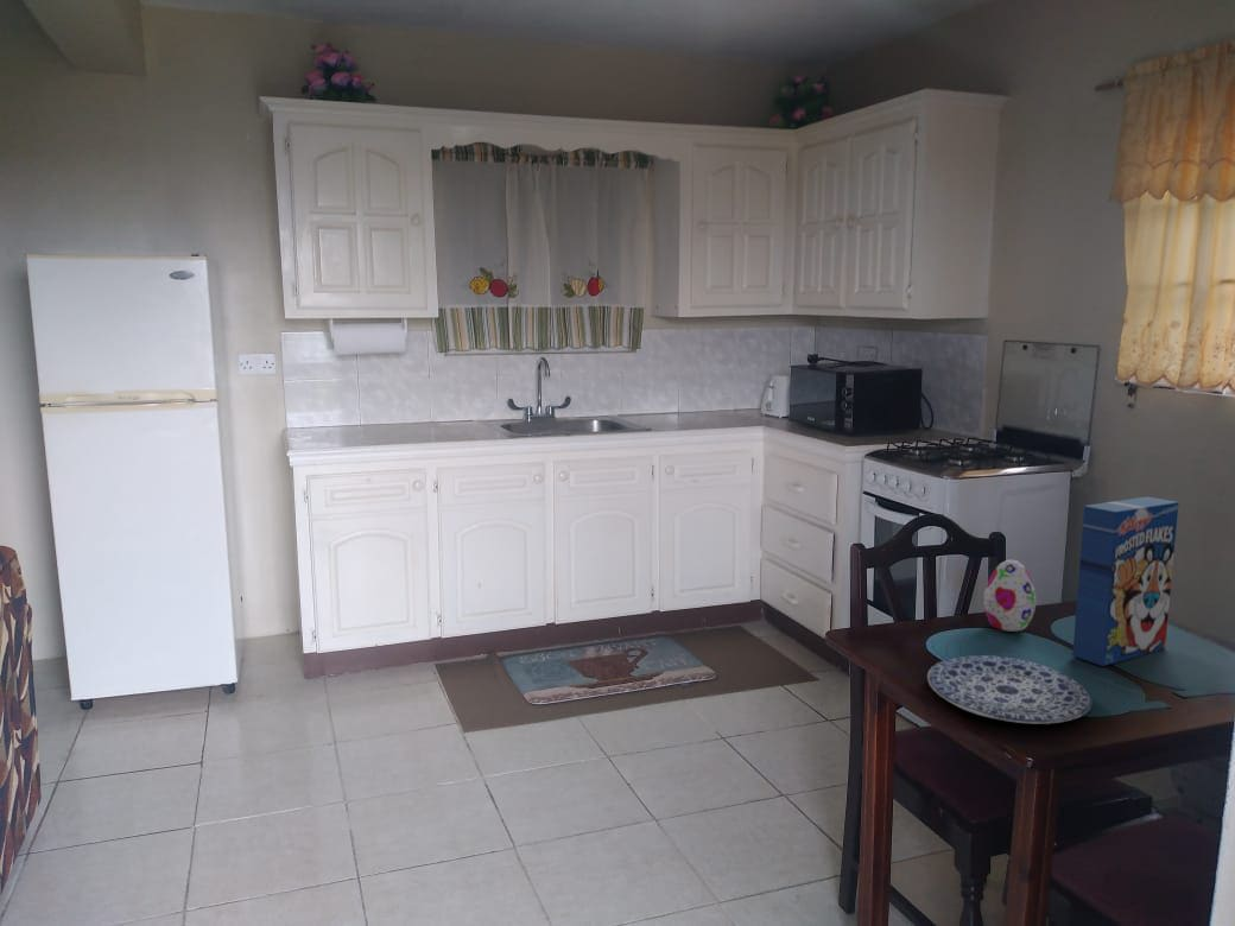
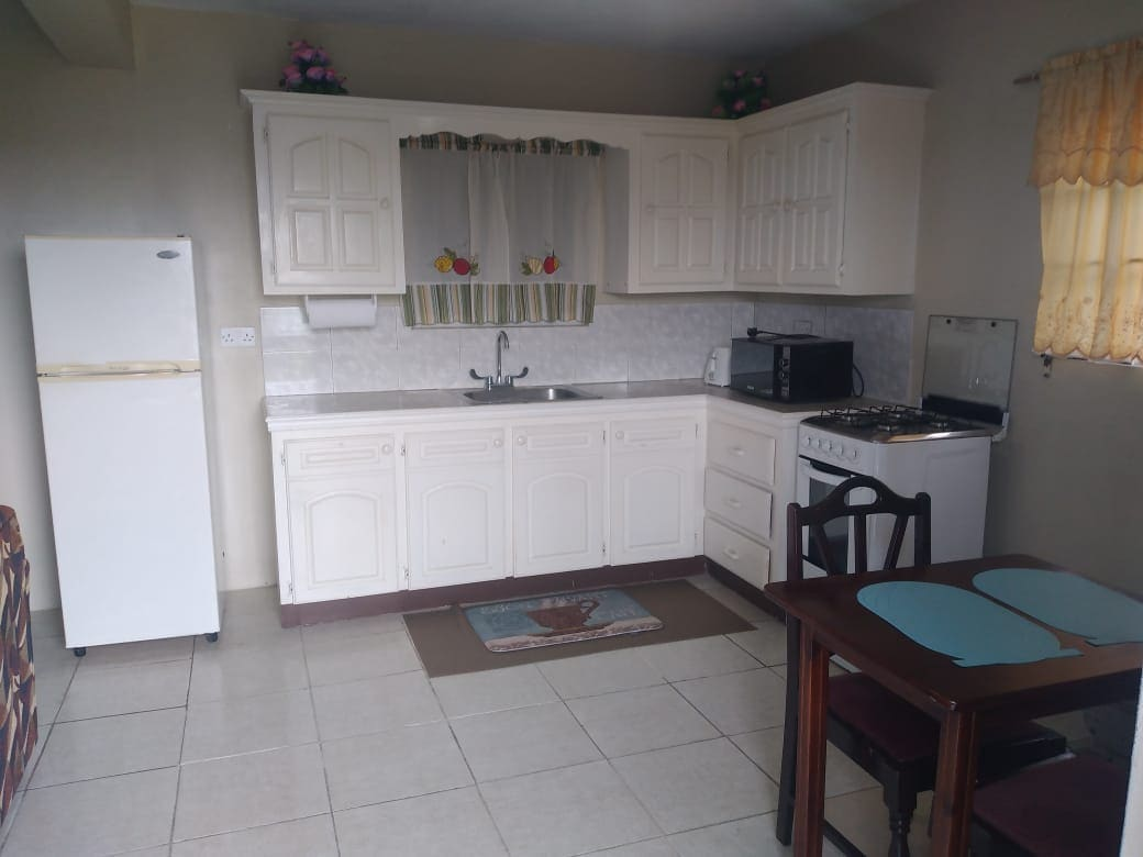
- plate [926,654,1092,725]
- decorative egg [983,559,1038,633]
- cereal box [1071,495,1180,667]
